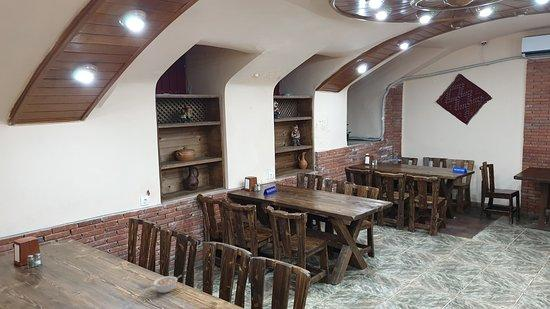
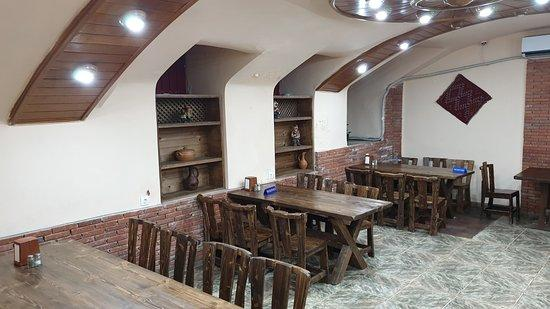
- legume [152,274,183,294]
